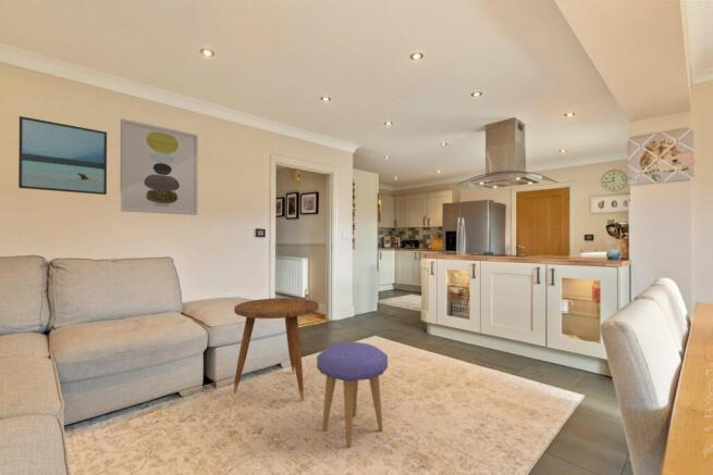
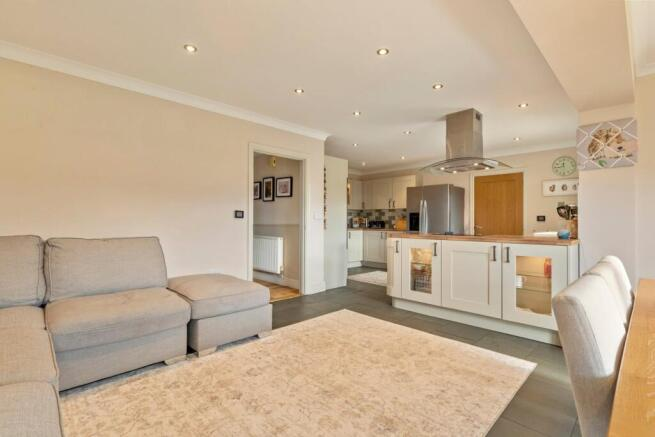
- wall art [119,118,199,216]
- stool [316,340,389,448]
- side table [233,297,320,401]
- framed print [17,115,108,196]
